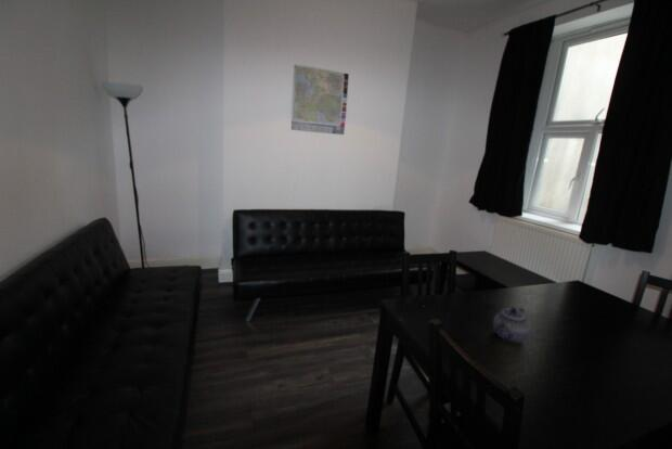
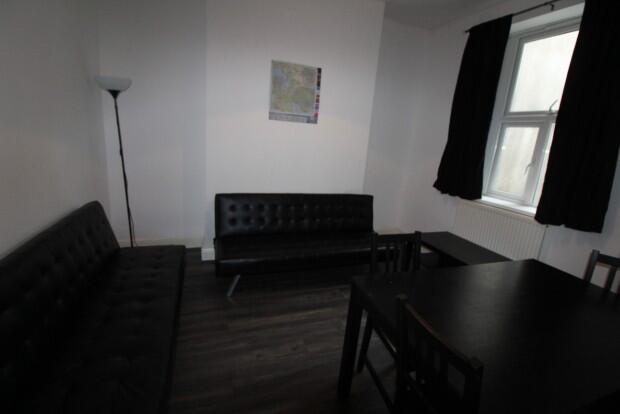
- teapot [492,307,531,344]
